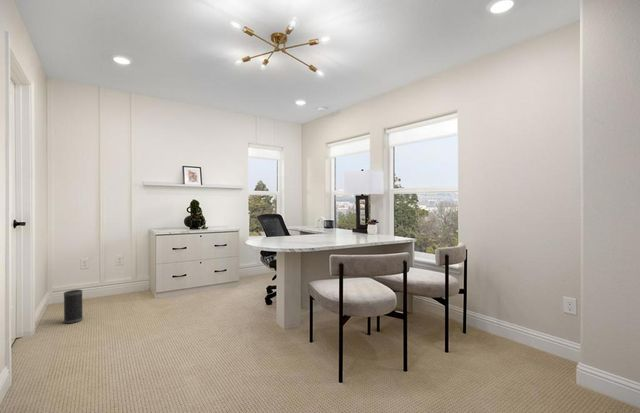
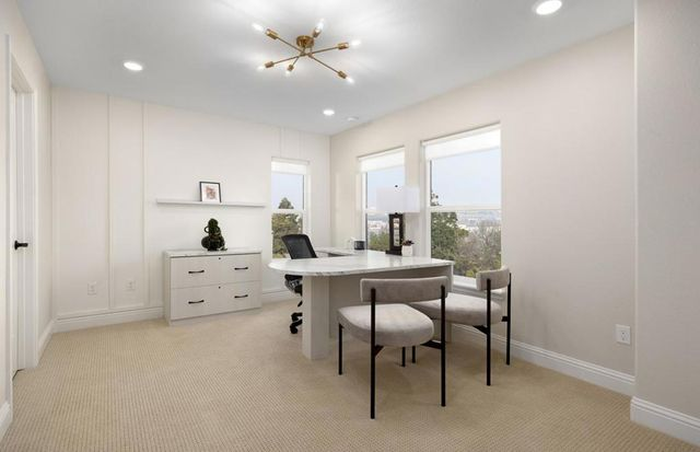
- speaker [63,289,84,324]
